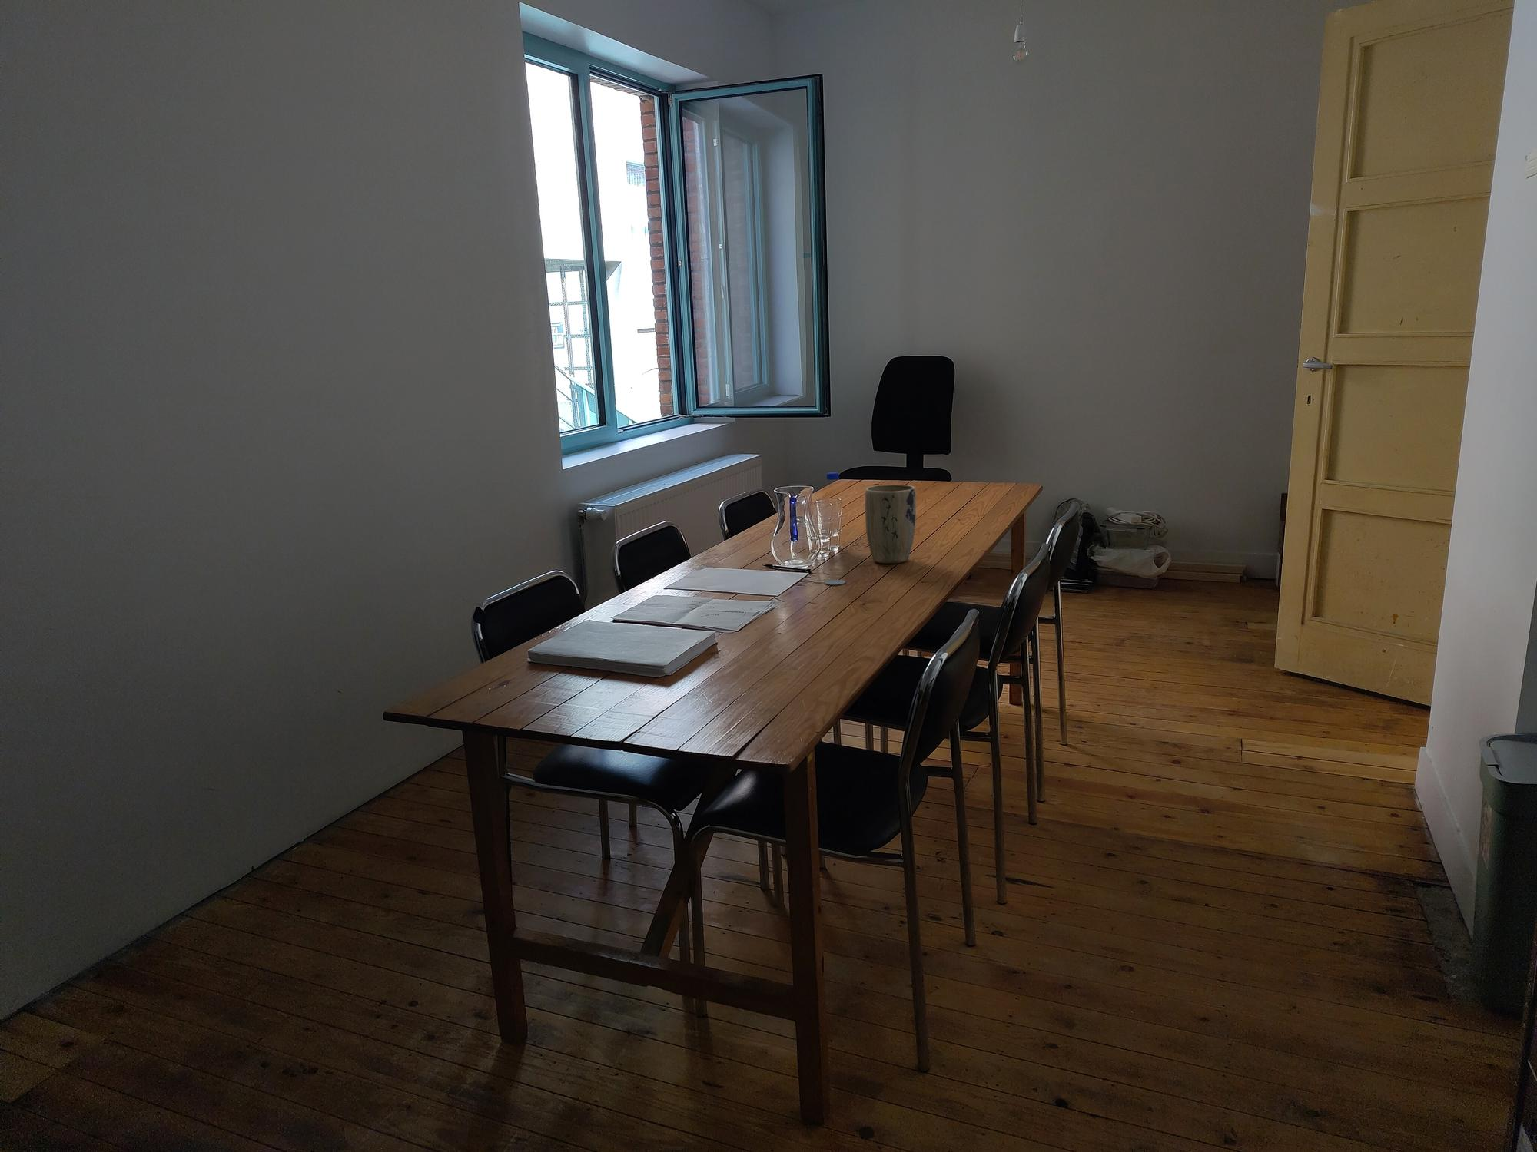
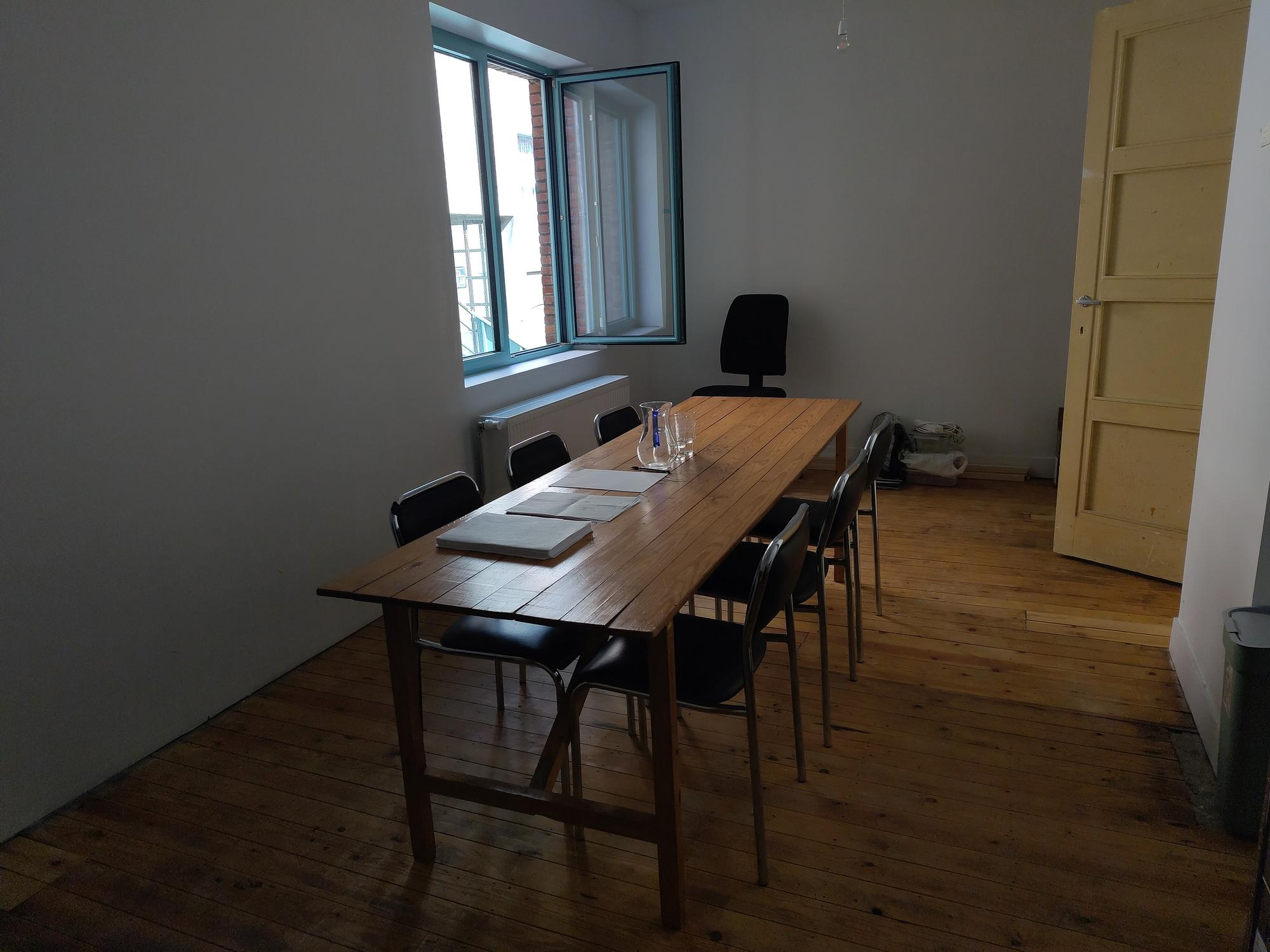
- water bottle [824,472,846,586]
- plant pot [864,484,917,564]
